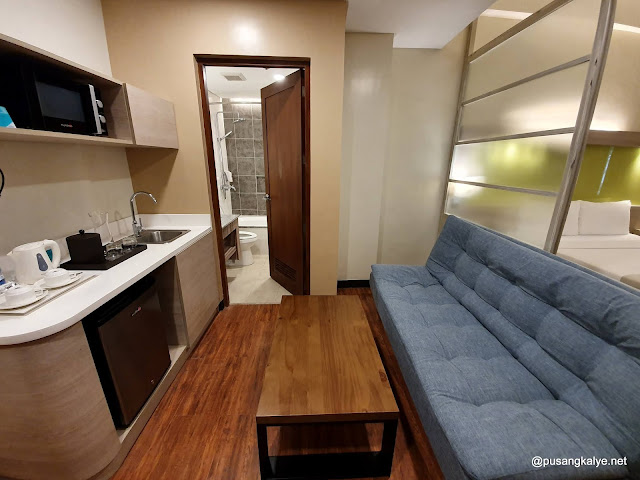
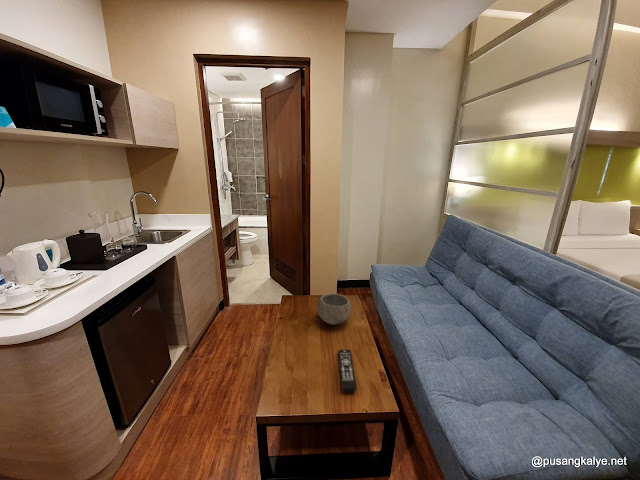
+ remote control [337,349,358,393]
+ bowl [316,293,352,326]
